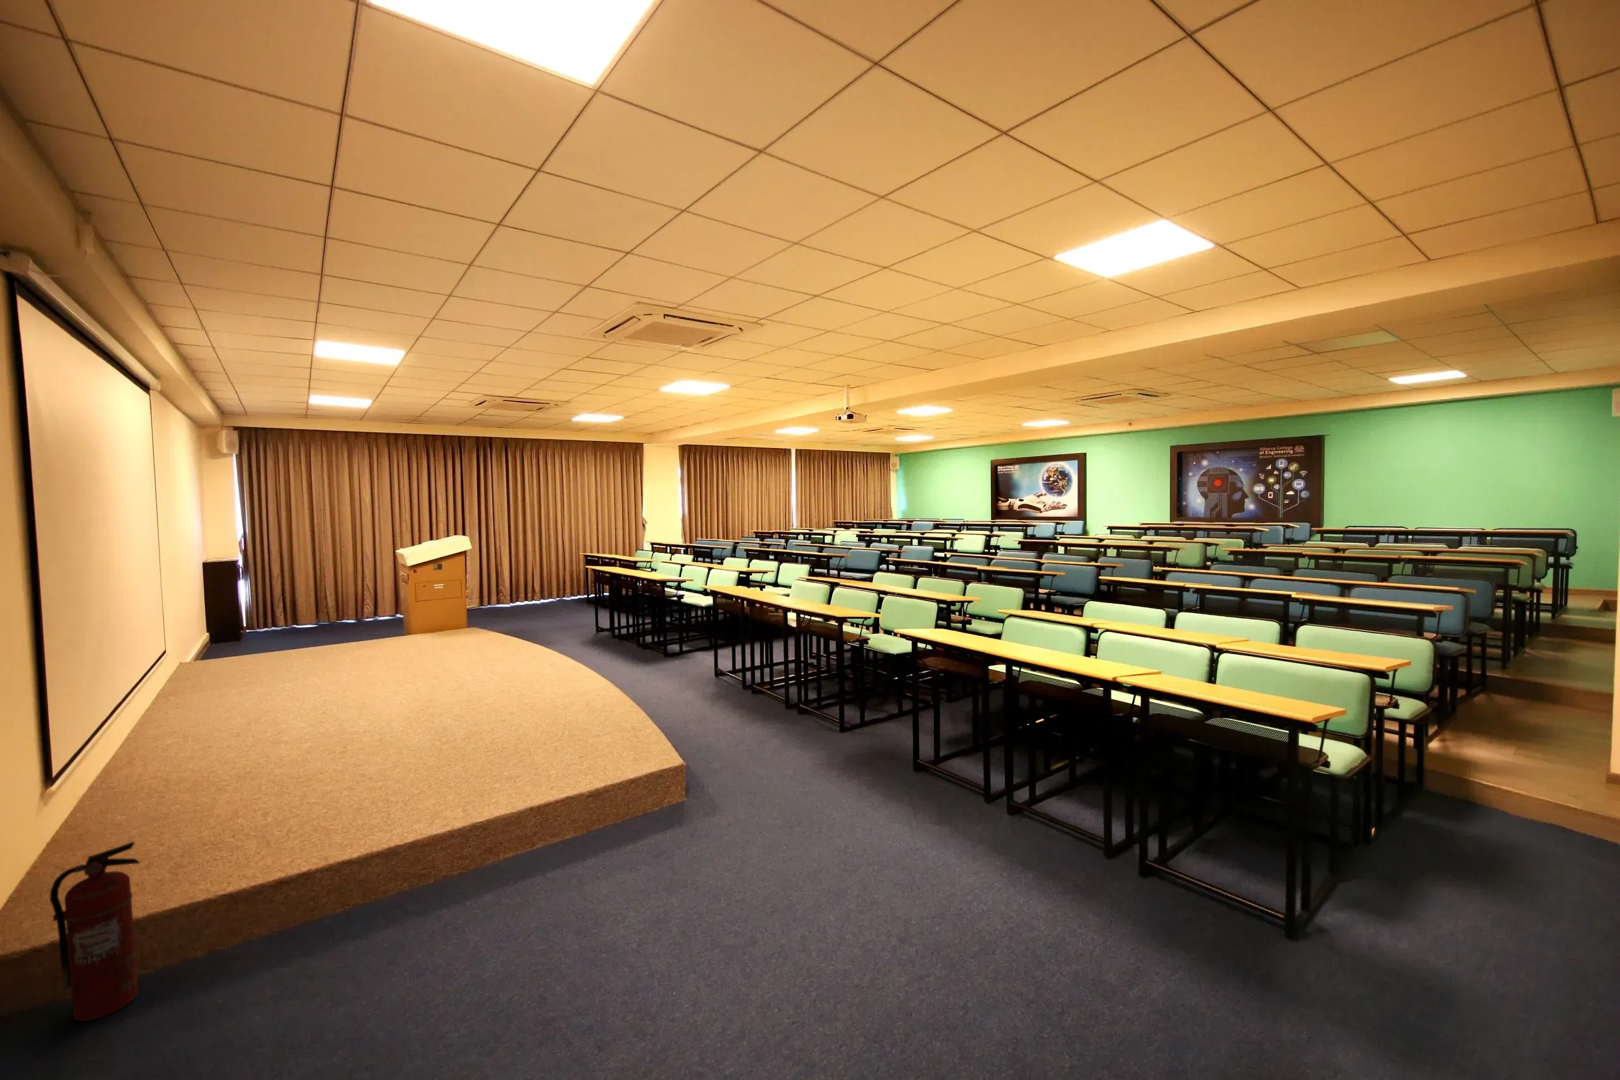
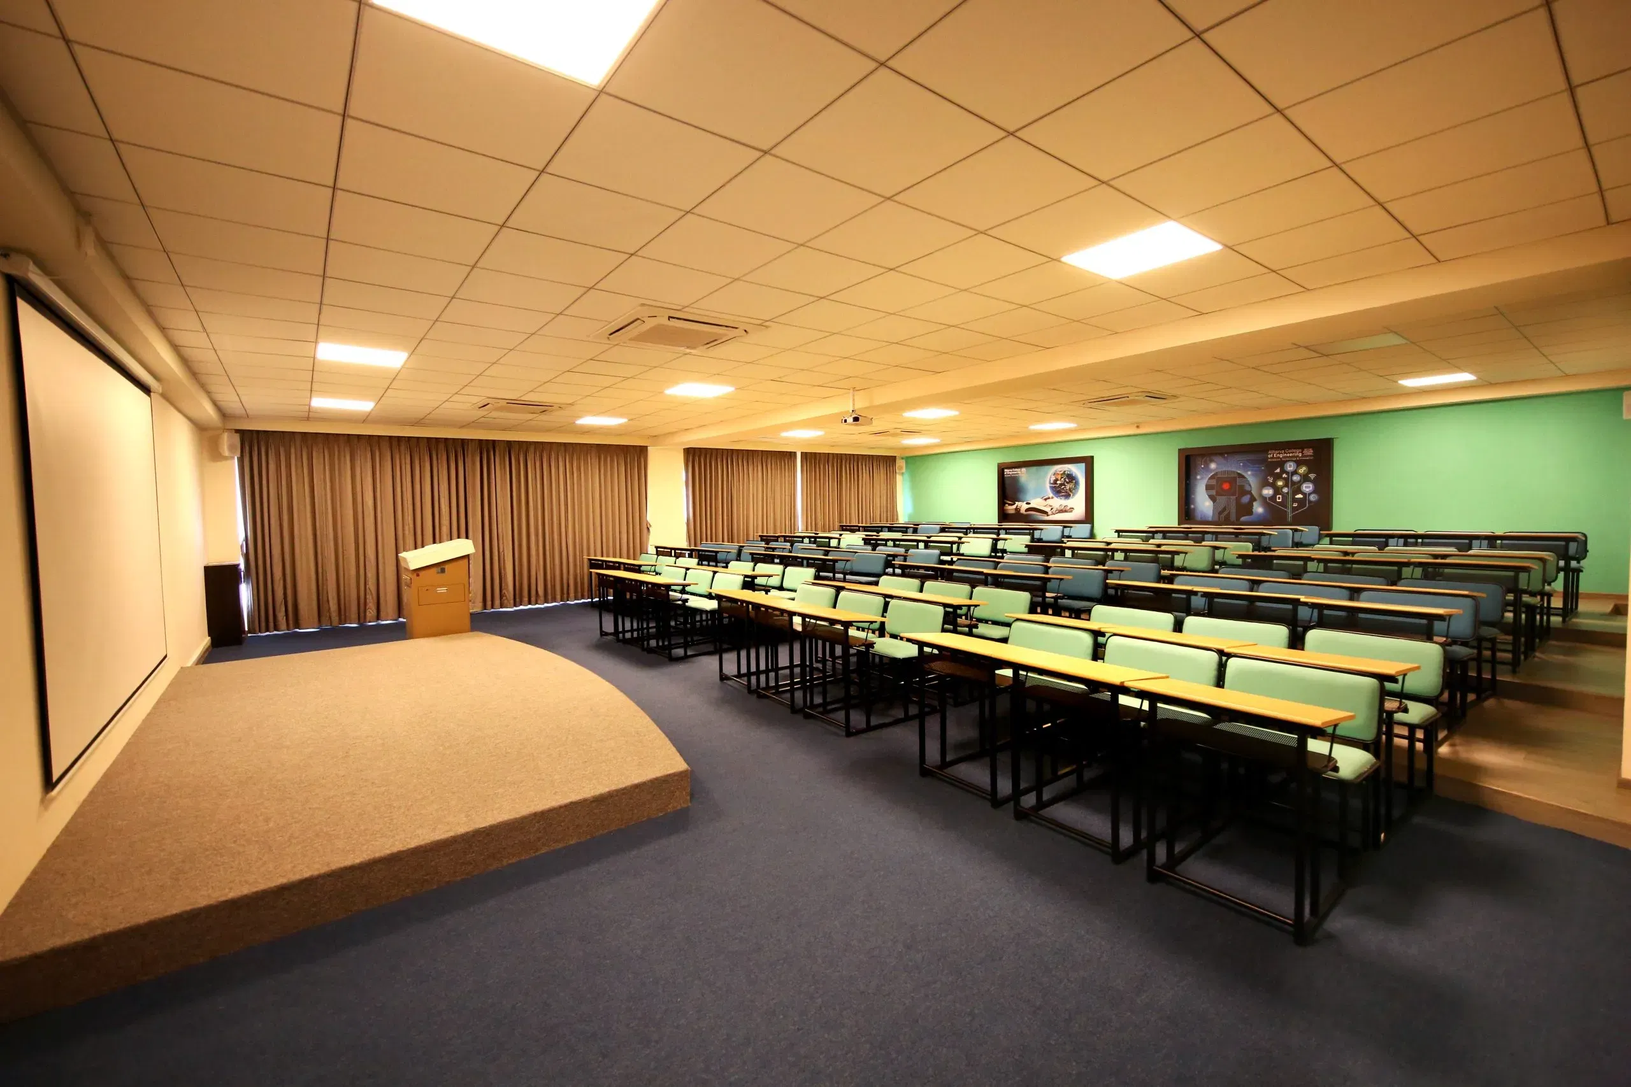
- fire extinguisher [49,841,141,1022]
